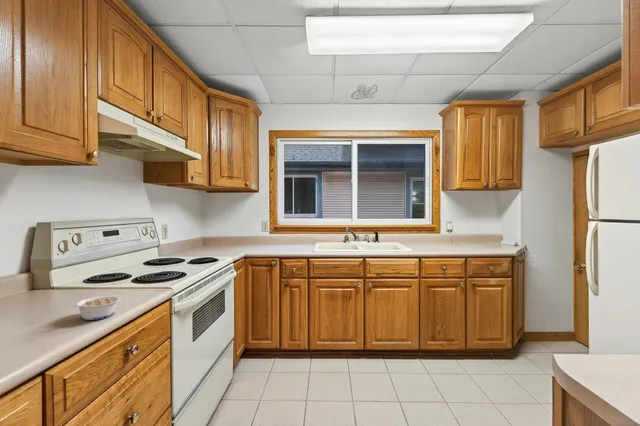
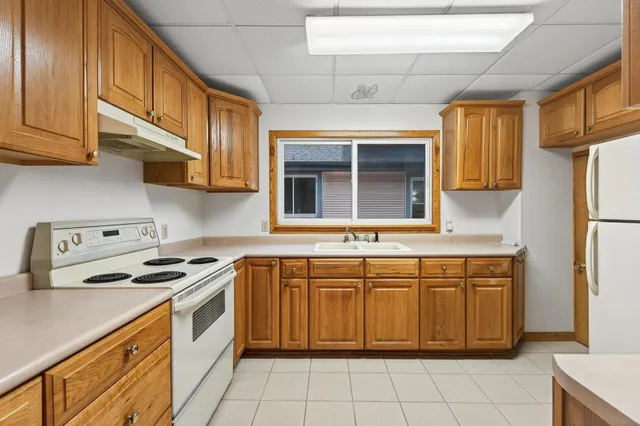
- legume [74,294,122,321]
